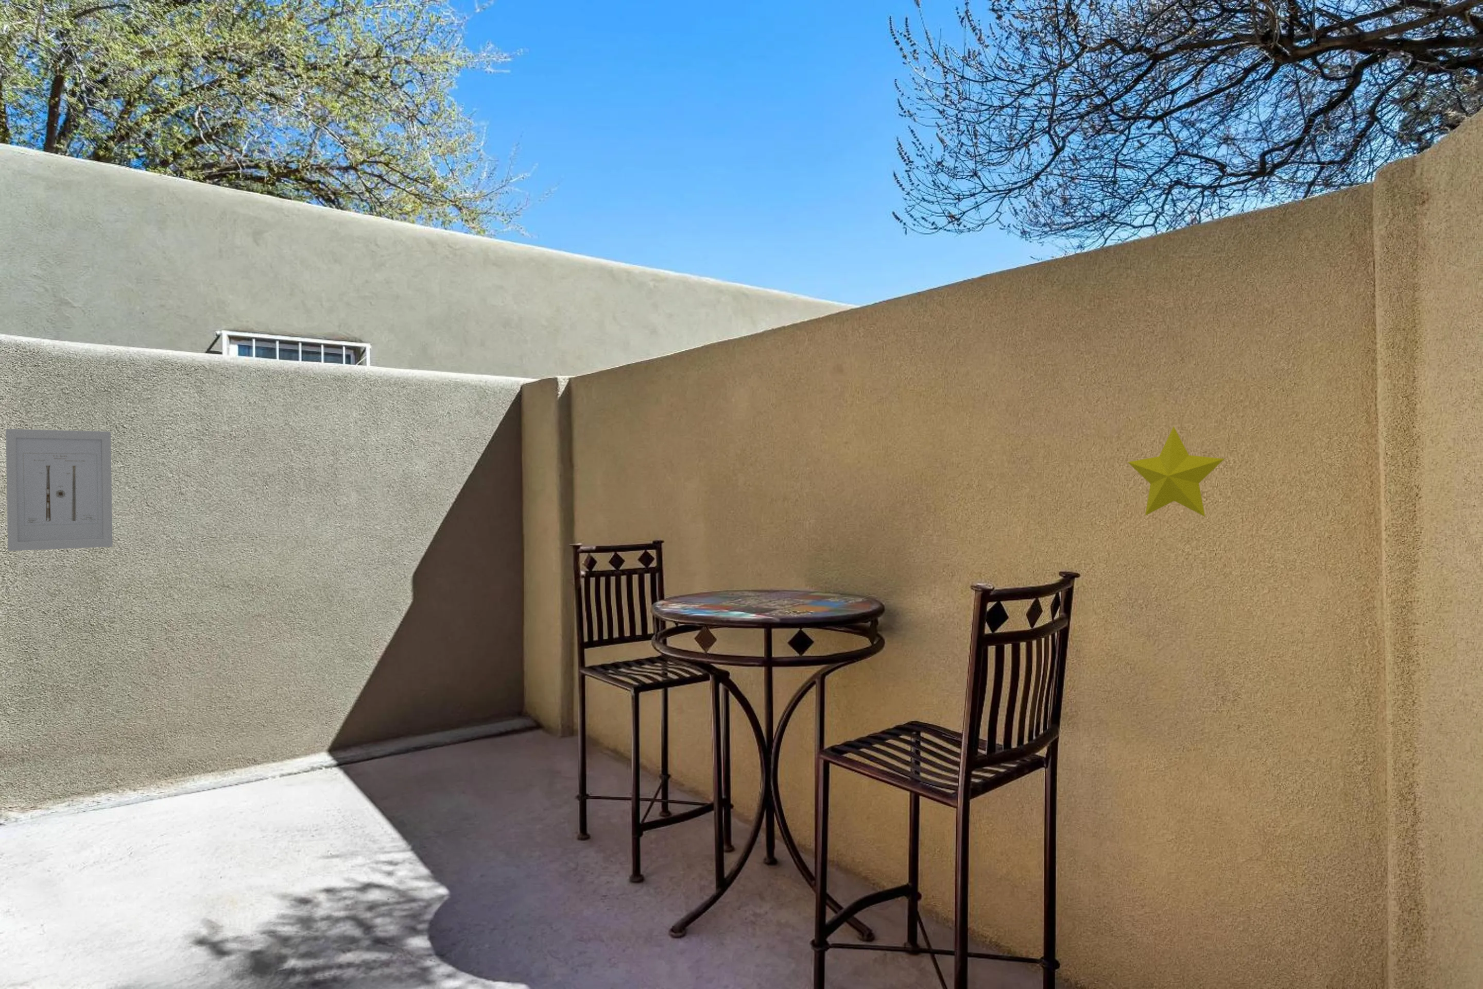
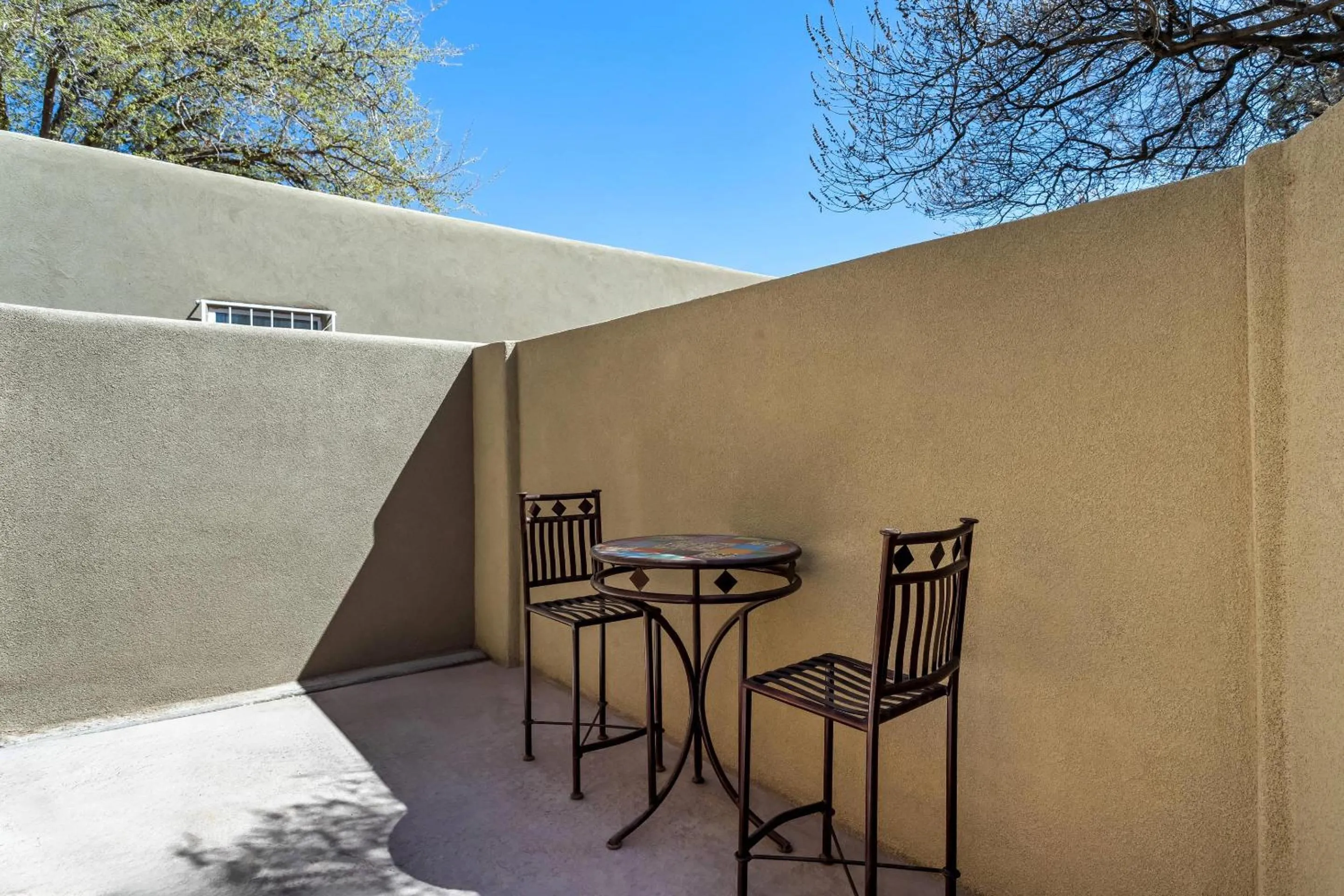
- decorative star [1128,425,1225,518]
- wall art [6,428,114,552]
